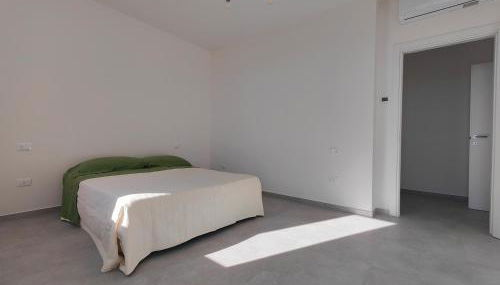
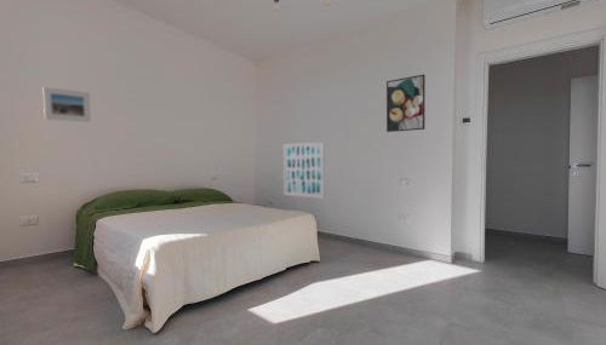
+ wall art [282,140,326,200]
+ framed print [385,74,427,133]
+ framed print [42,86,92,123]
